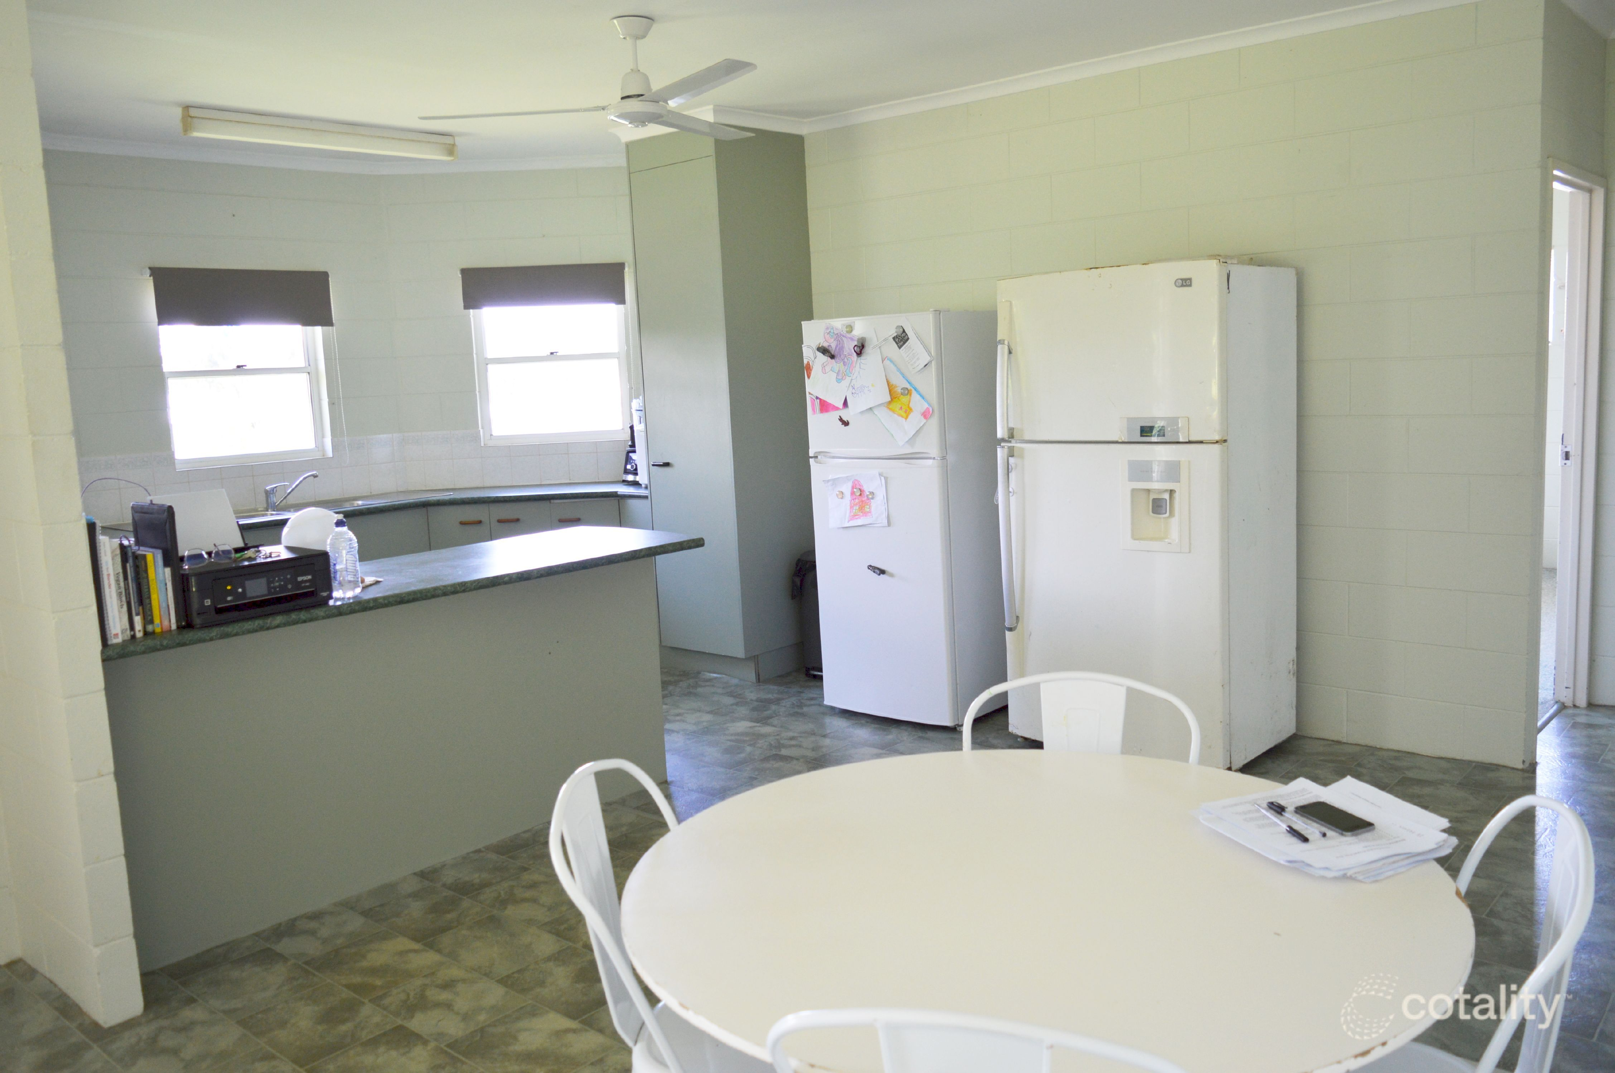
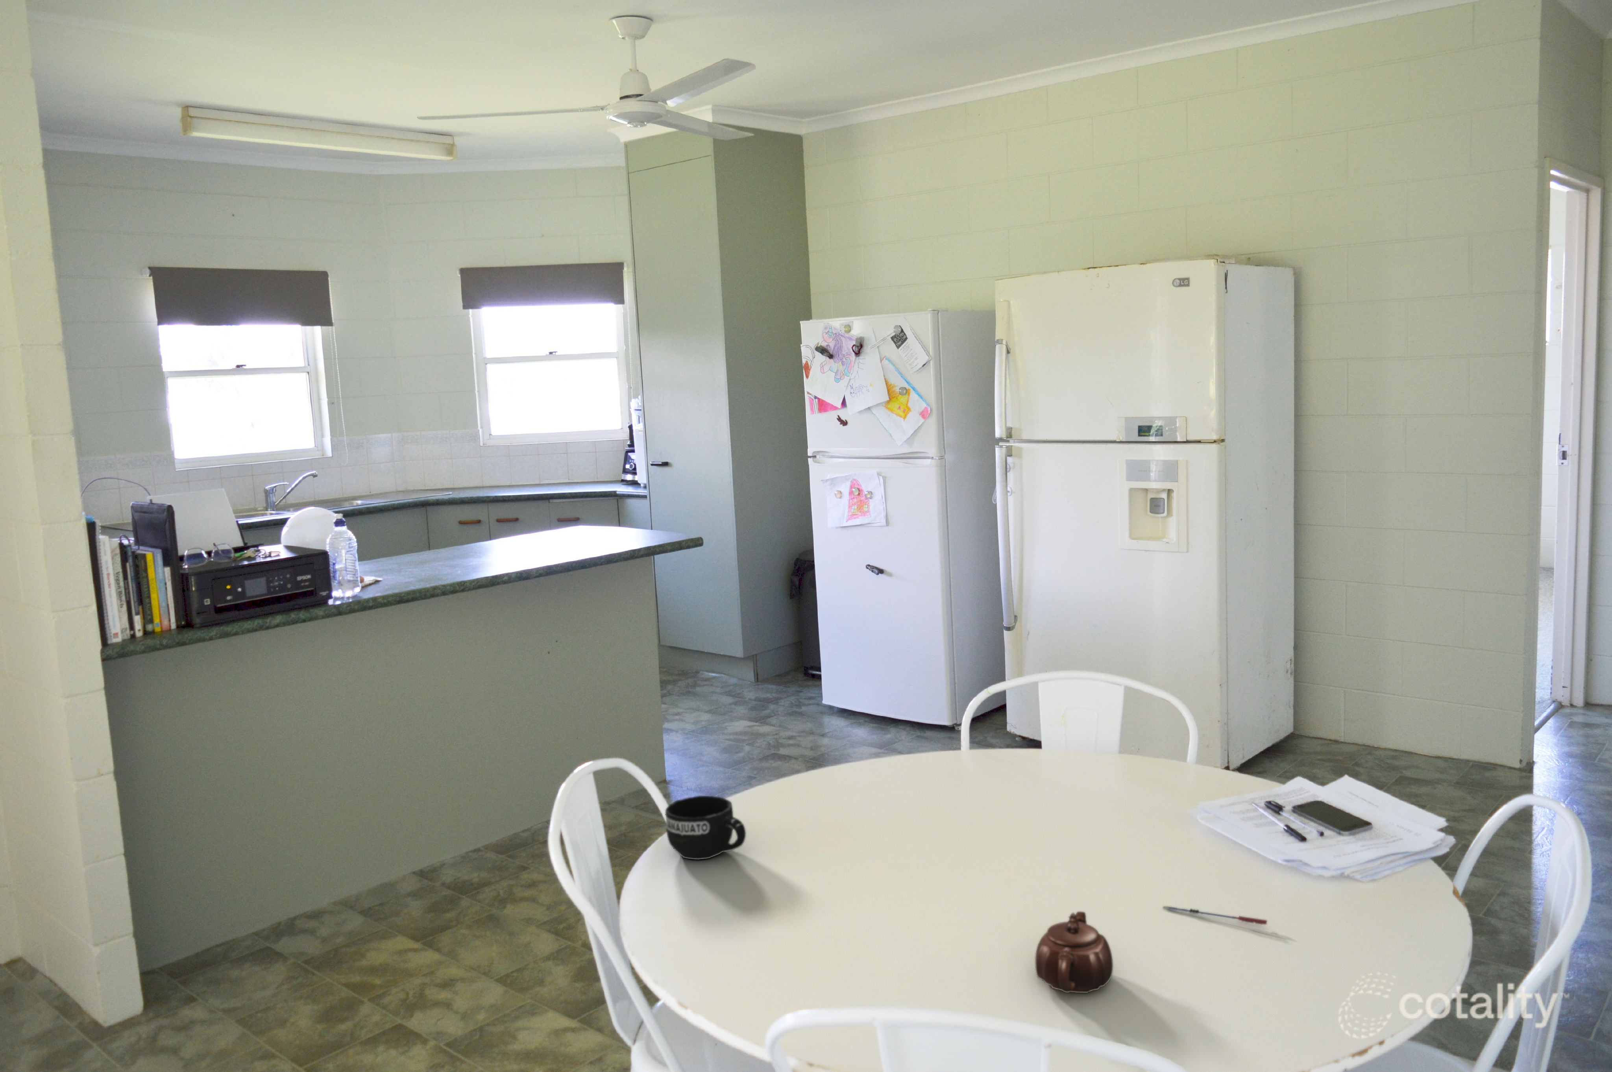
+ teapot [1034,910,1113,994]
+ mug [665,796,746,860]
+ pen [1162,906,1268,925]
